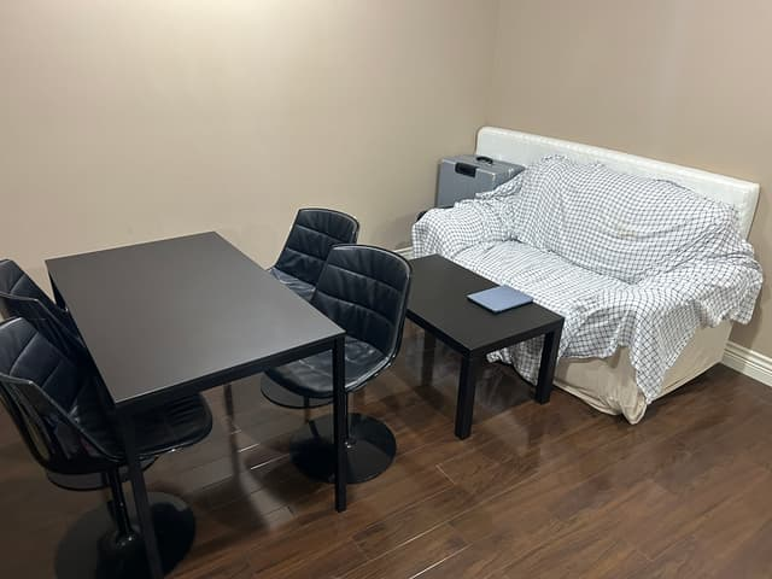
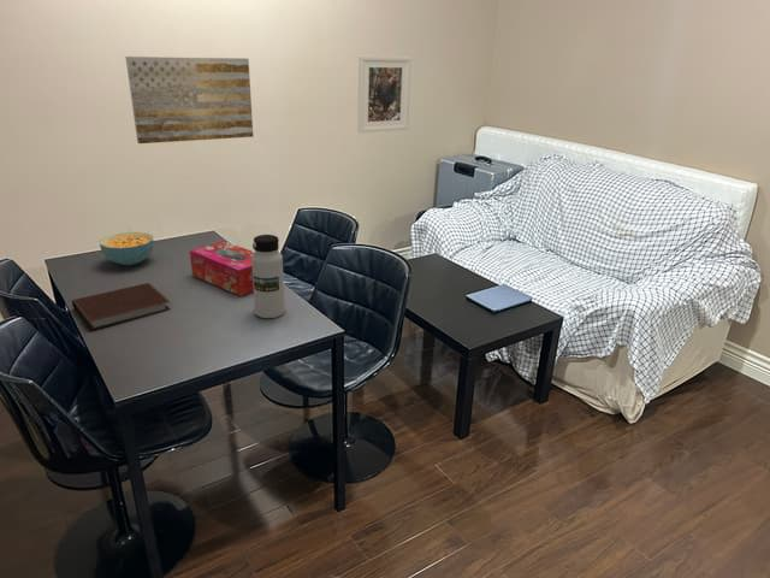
+ notebook [71,282,171,331]
+ water bottle [251,234,286,319]
+ cereal bowl [99,231,154,267]
+ tissue box [189,240,255,297]
+ wall art [124,55,254,144]
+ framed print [357,54,413,134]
